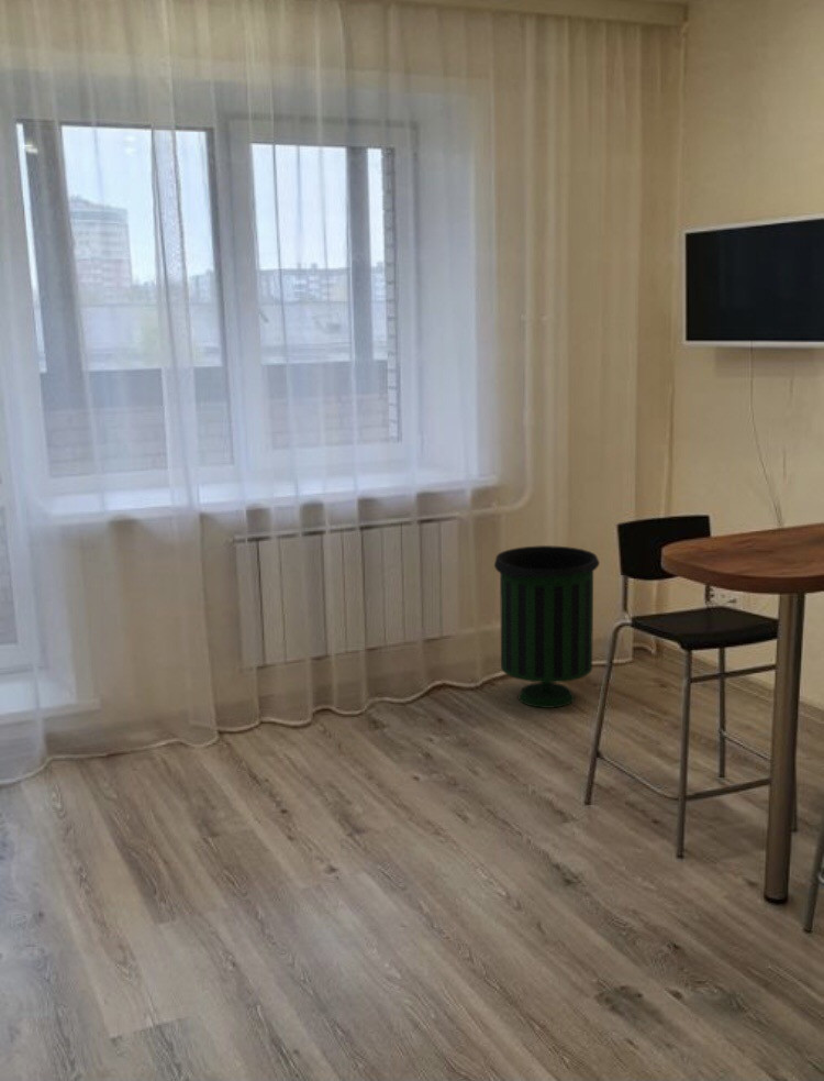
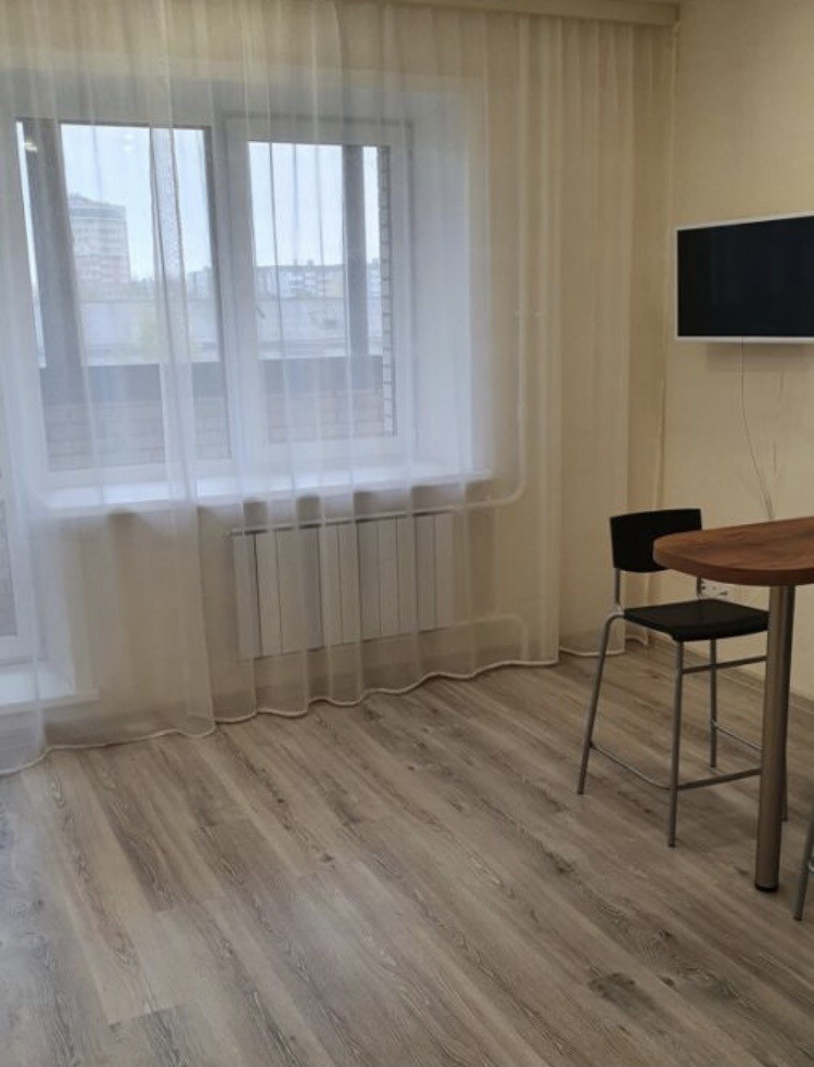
- trash can [493,544,601,709]
